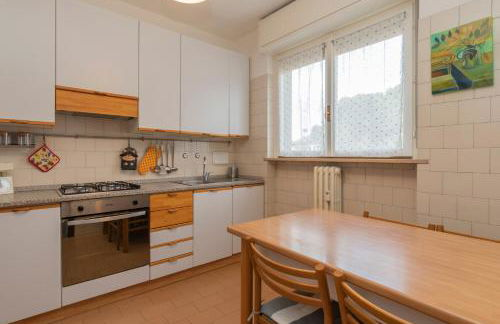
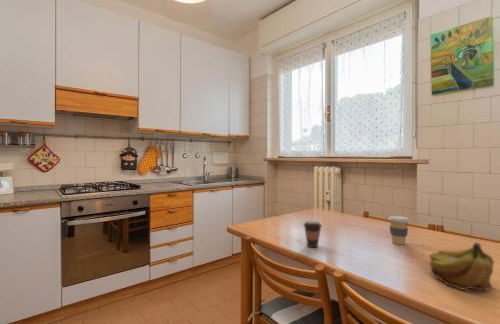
+ fruit [428,241,496,292]
+ coffee cup [387,215,411,245]
+ coffee cup [302,220,323,248]
